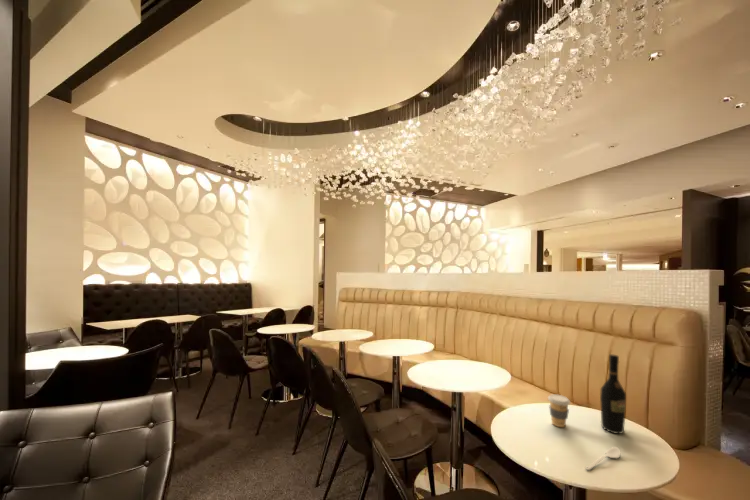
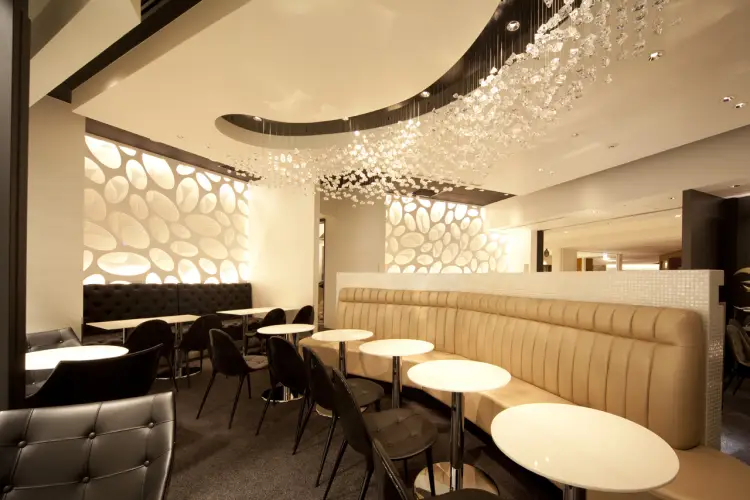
- wine bottle [599,353,627,435]
- spoon [584,446,621,471]
- coffee cup [547,393,571,428]
